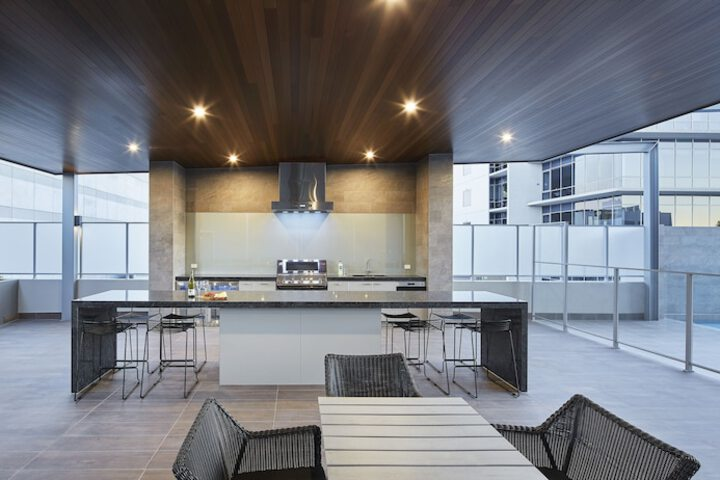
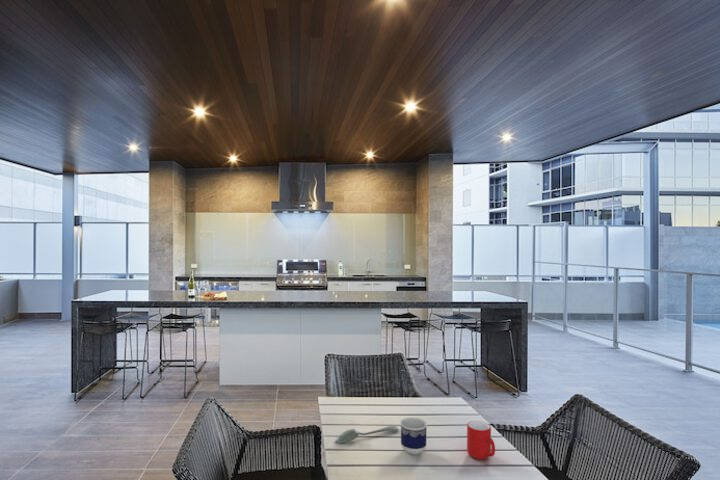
+ cup [466,420,496,460]
+ spoon [334,425,400,445]
+ cup [399,417,428,456]
